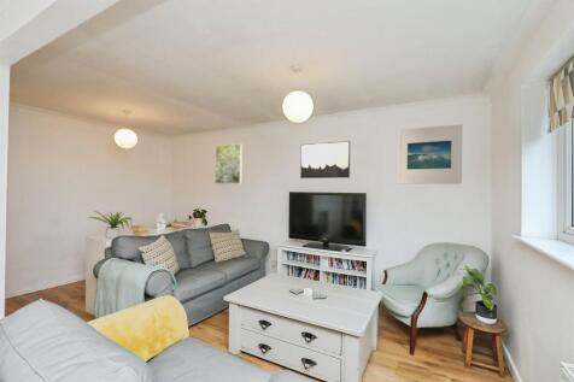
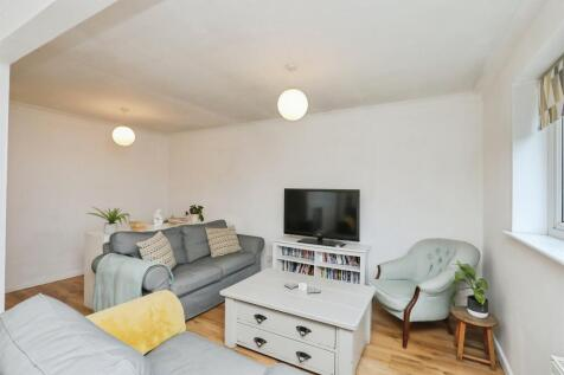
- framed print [397,123,463,186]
- wall art [299,140,351,180]
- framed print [213,142,244,186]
